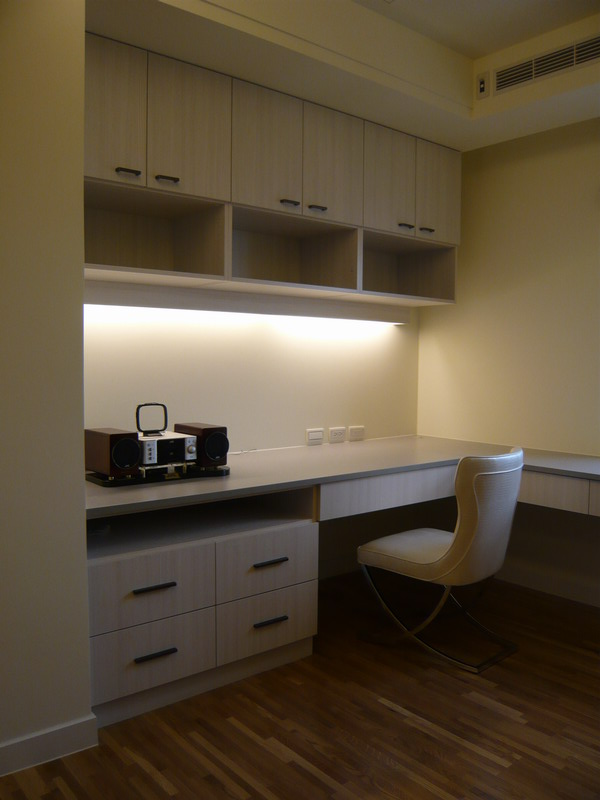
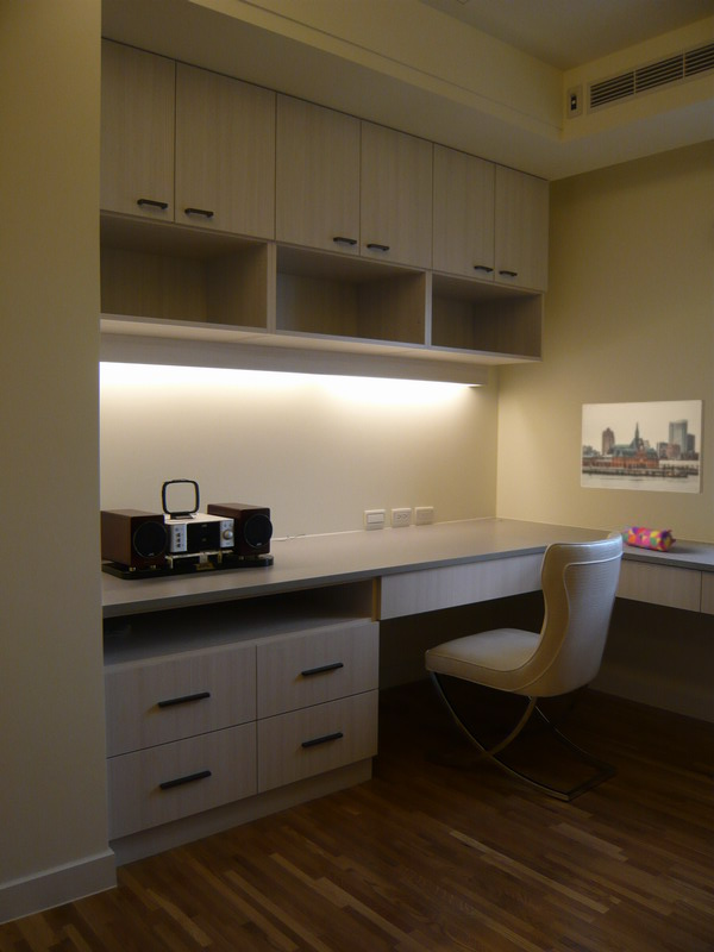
+ pencil case [621,525,677,552]
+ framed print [580,399,706,494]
